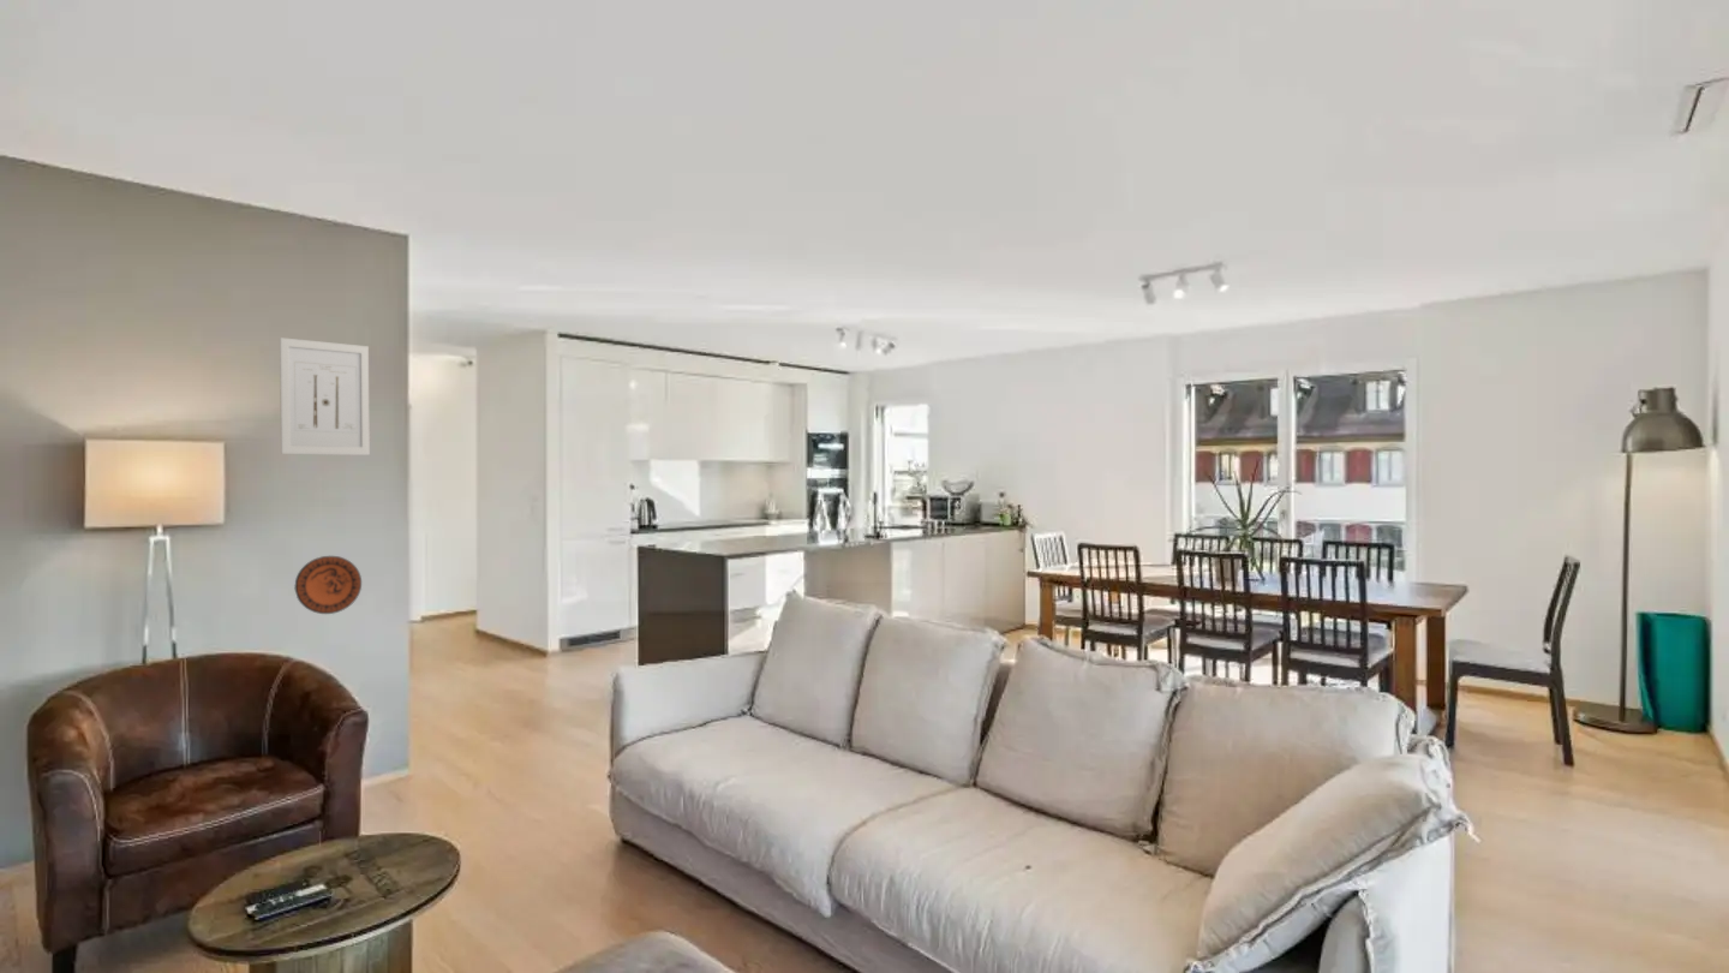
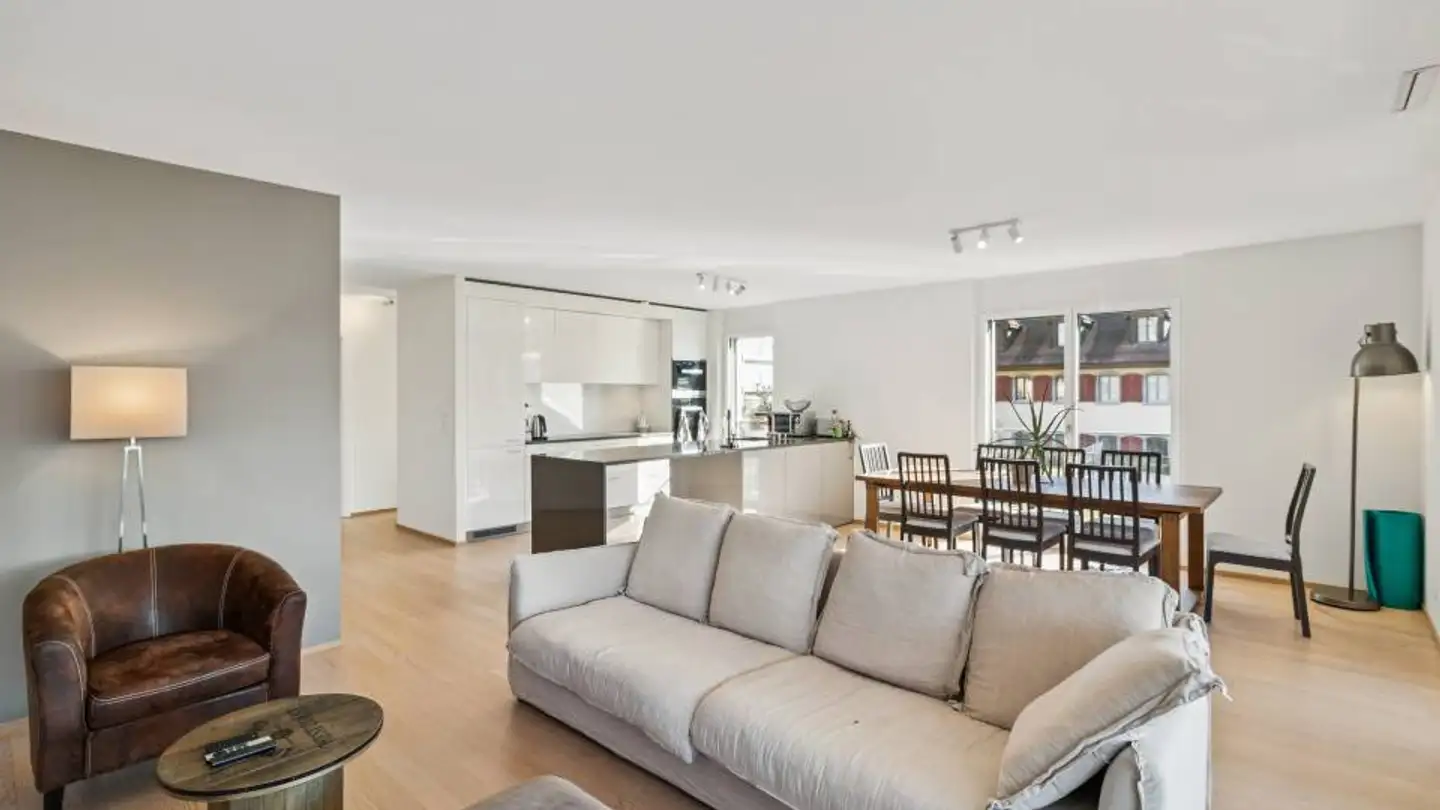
- wall art [279,336,371,456]
- decorative plate [293,555,363,615]
